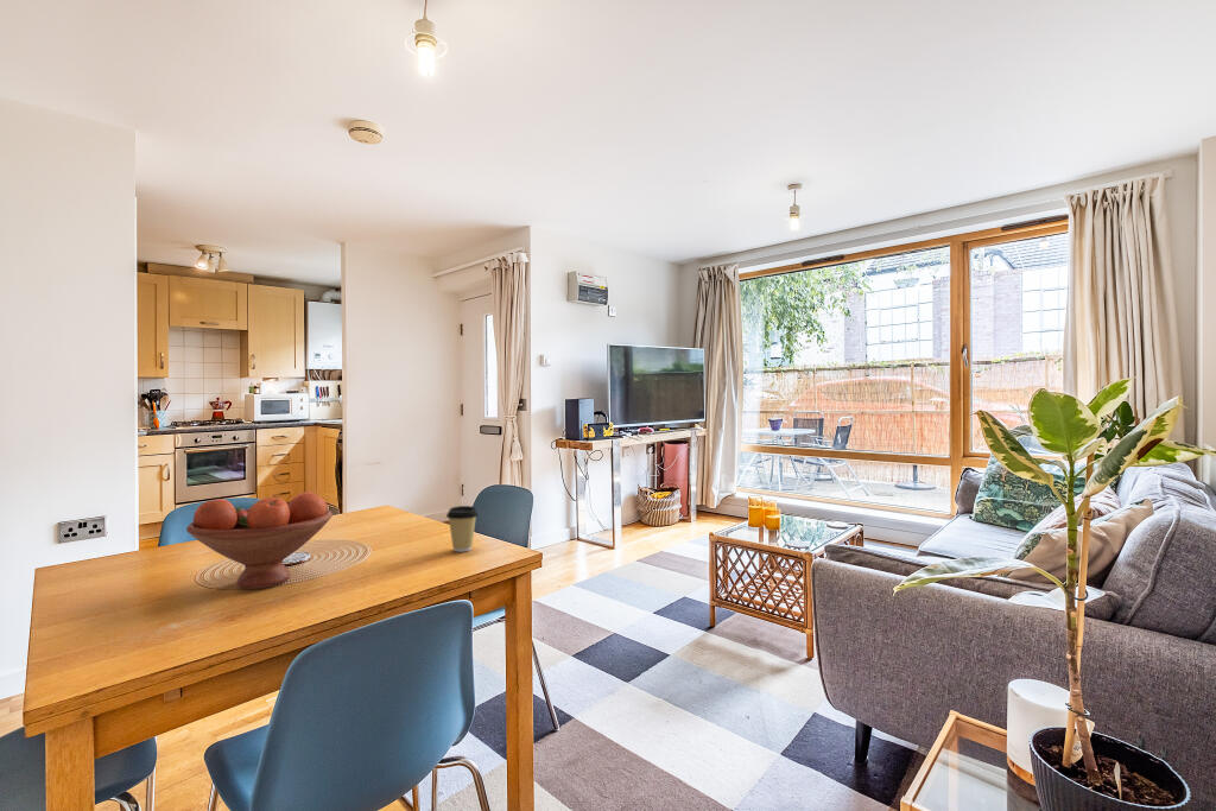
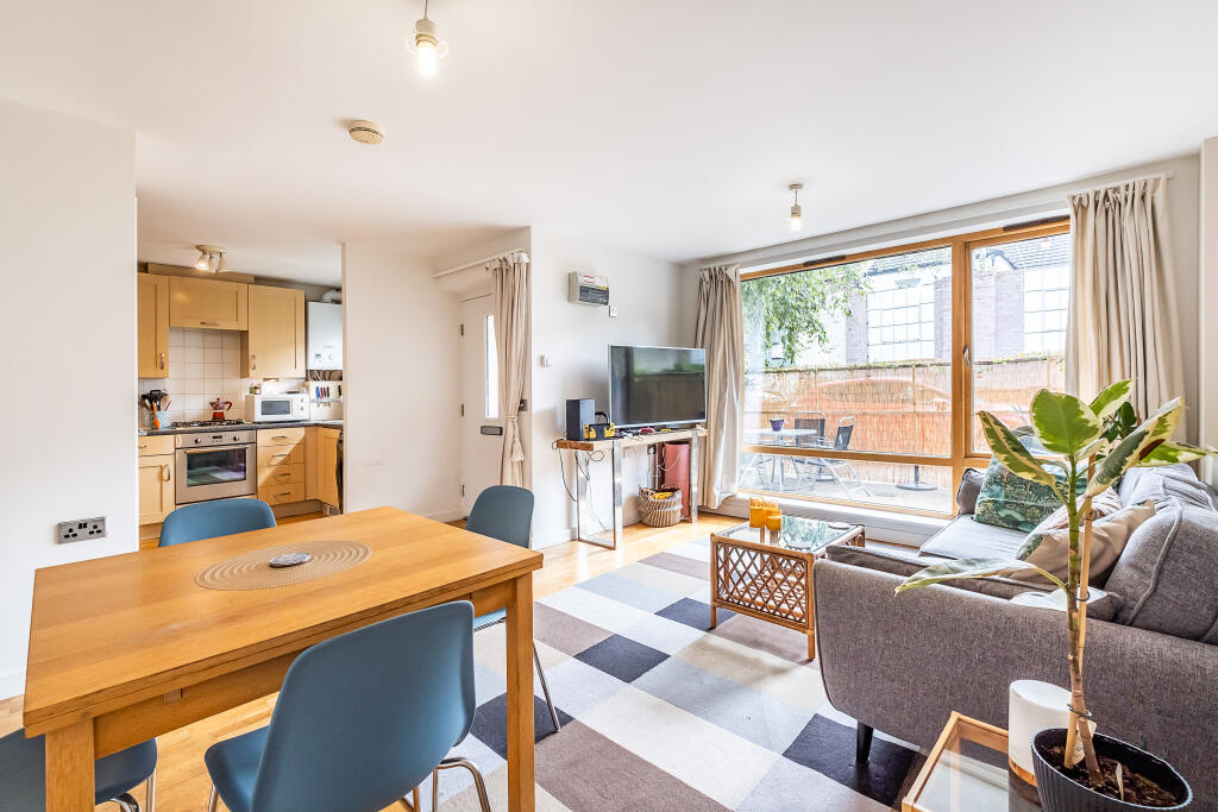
- coffee cup [445,505,480,553]
- fruit bowl [185,492,334,590]
